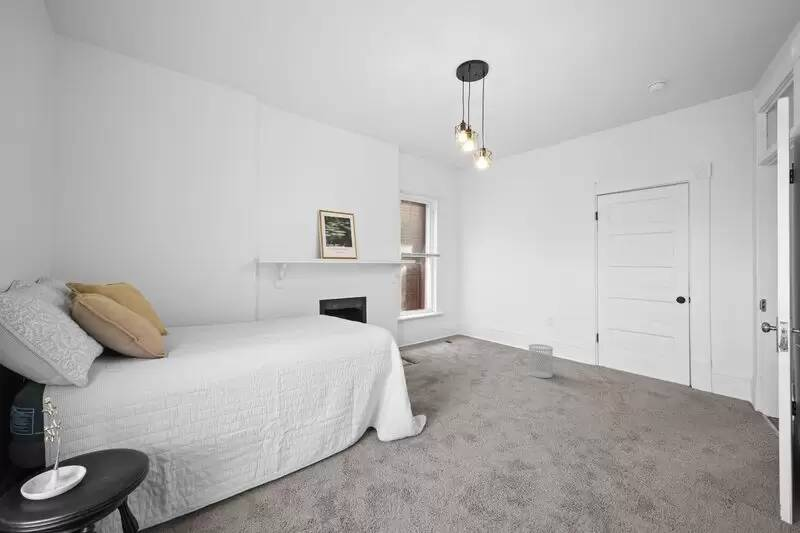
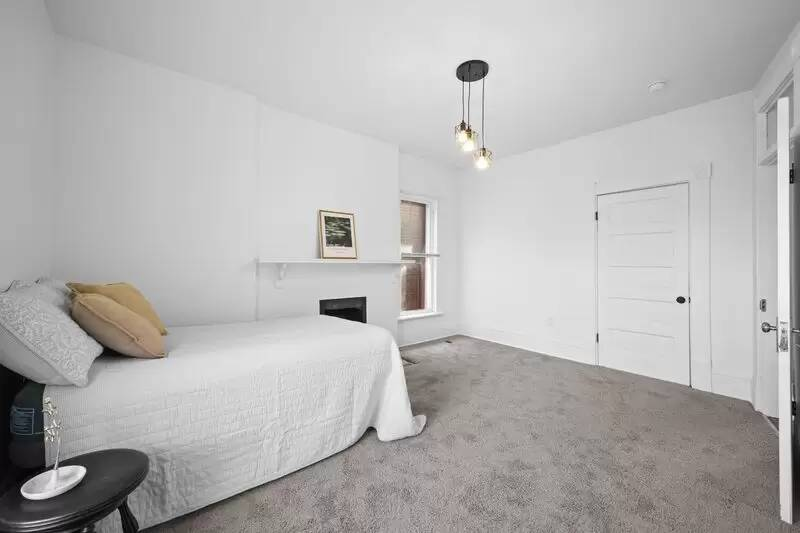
- wastebasket [527,343,554,379]
